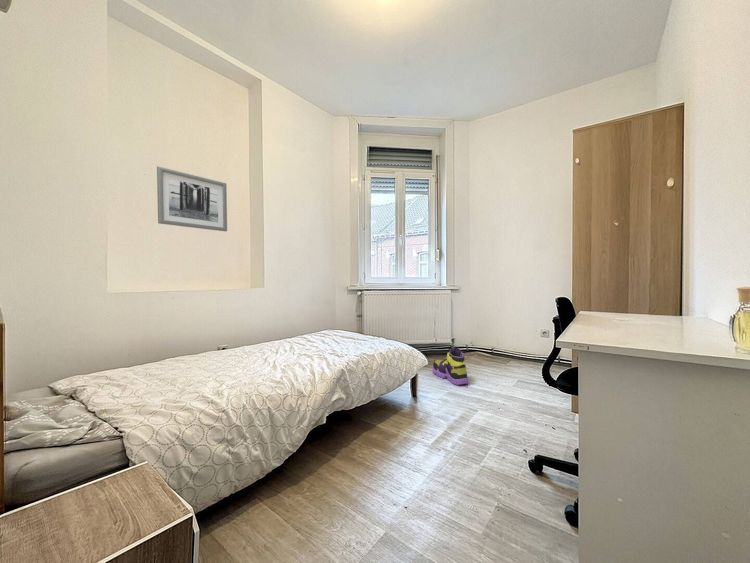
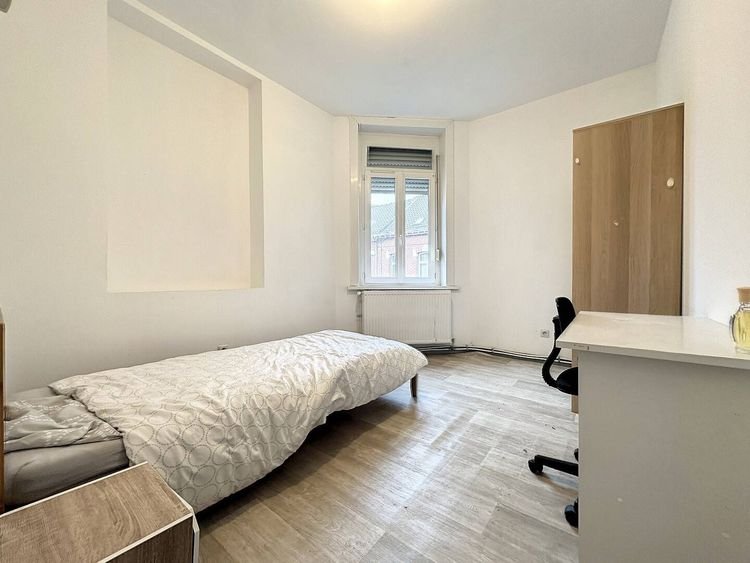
- hiking boot [432,346,469,386]
- wall art [156,165,228,232]
